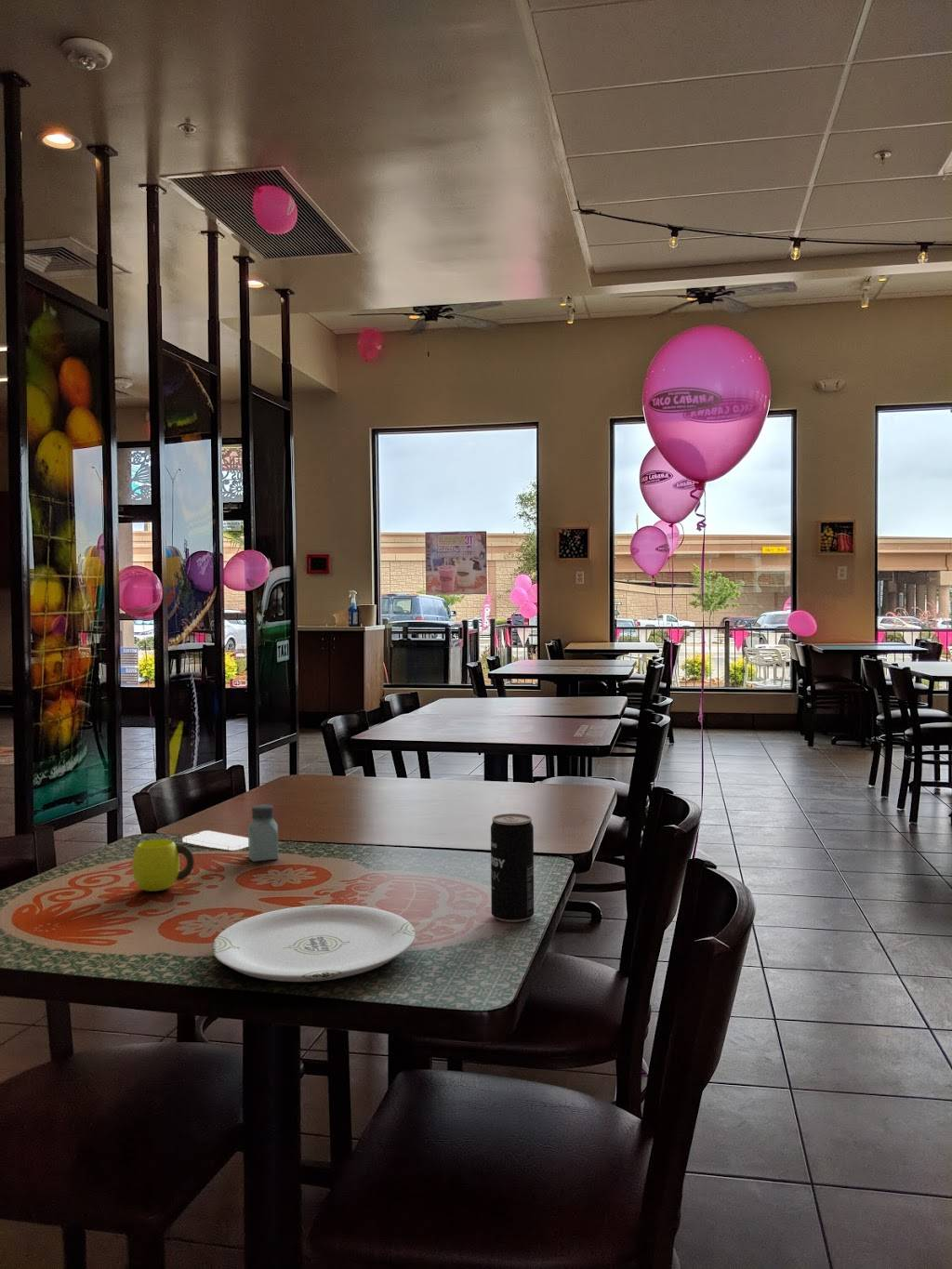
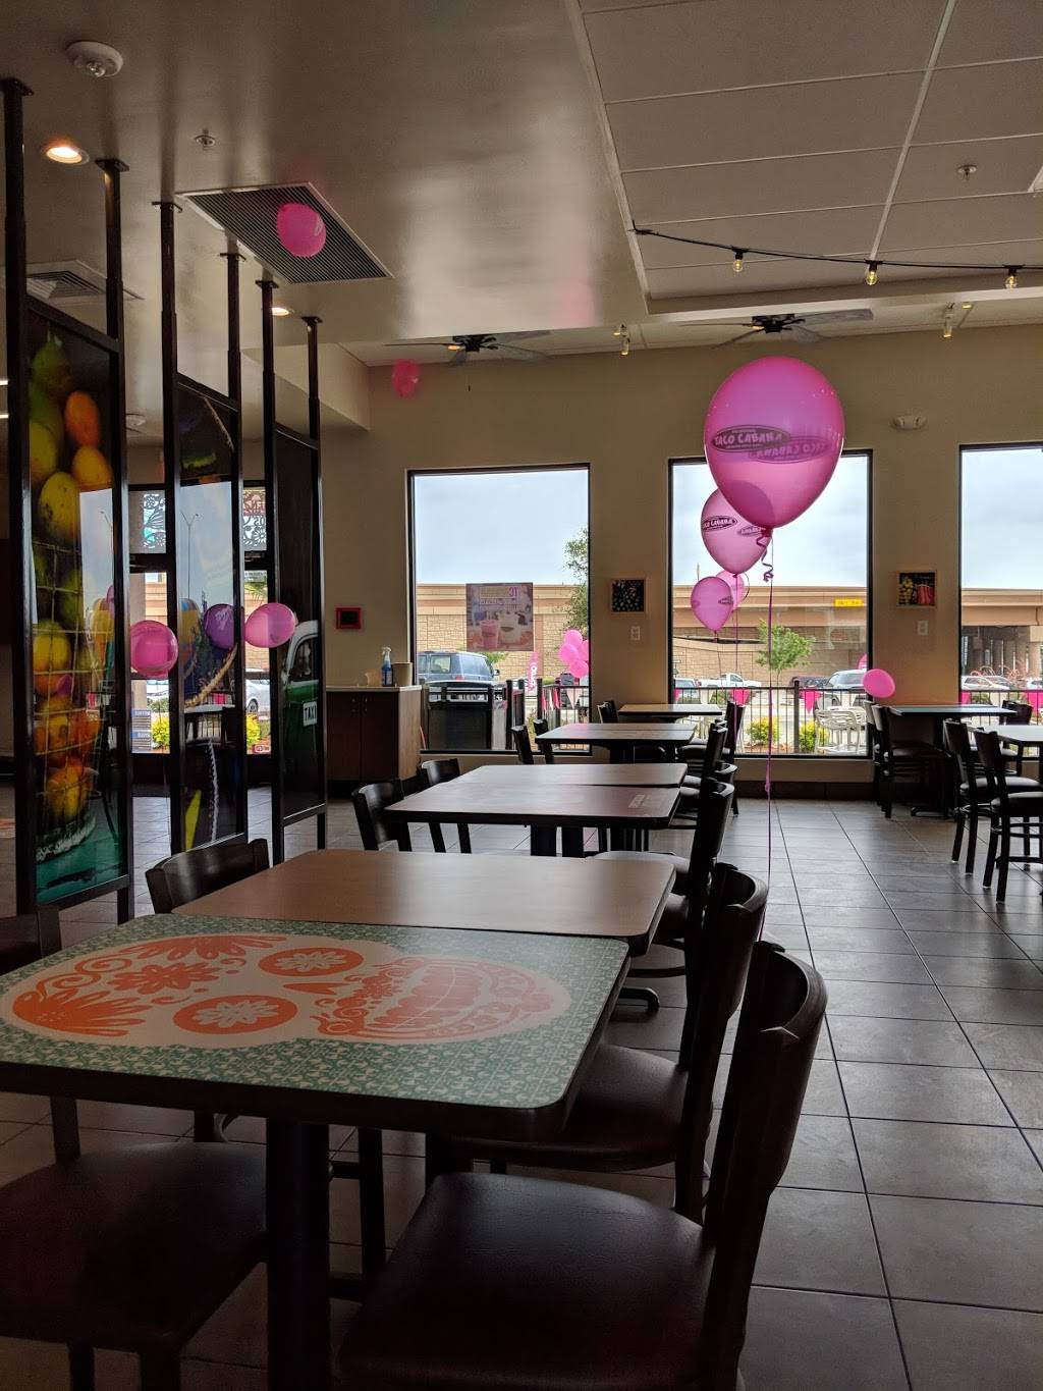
- plate [211,904,417,983]
- saltshaker [247,803,279,863]
- cup [131,839,195,892]
- beverage can [490,813,535,923]
- smartphone [181,829,248,851]
